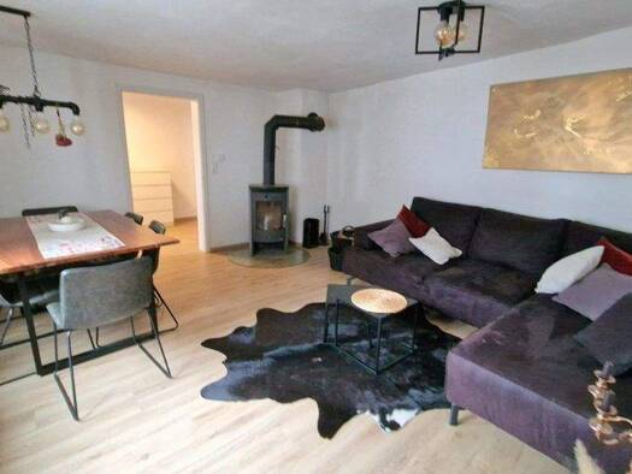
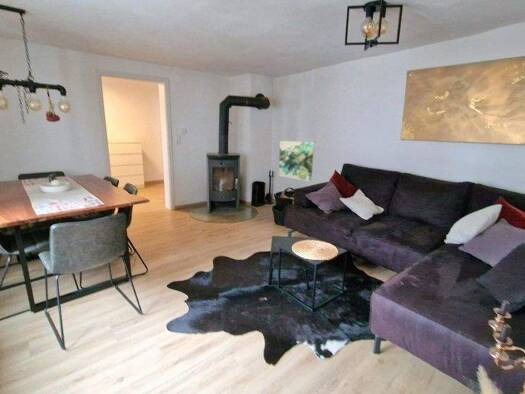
+ wall art [278,140,315,183]
